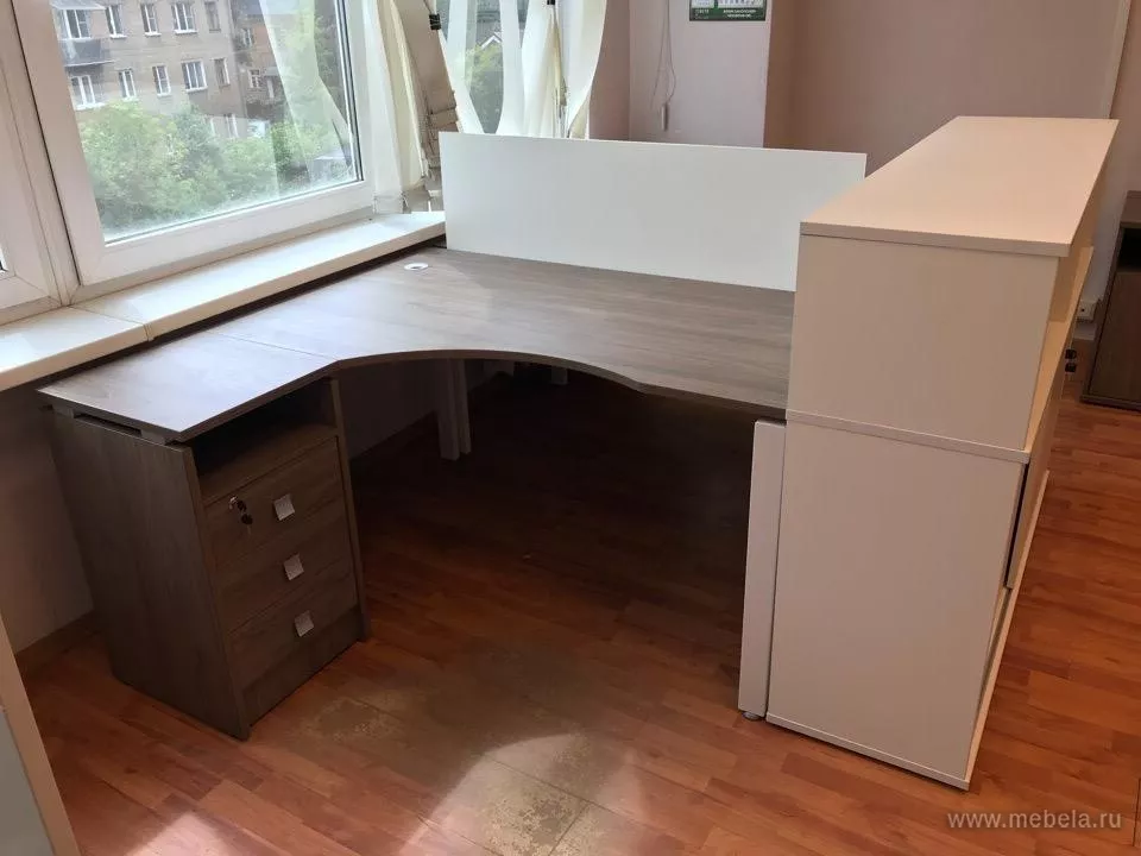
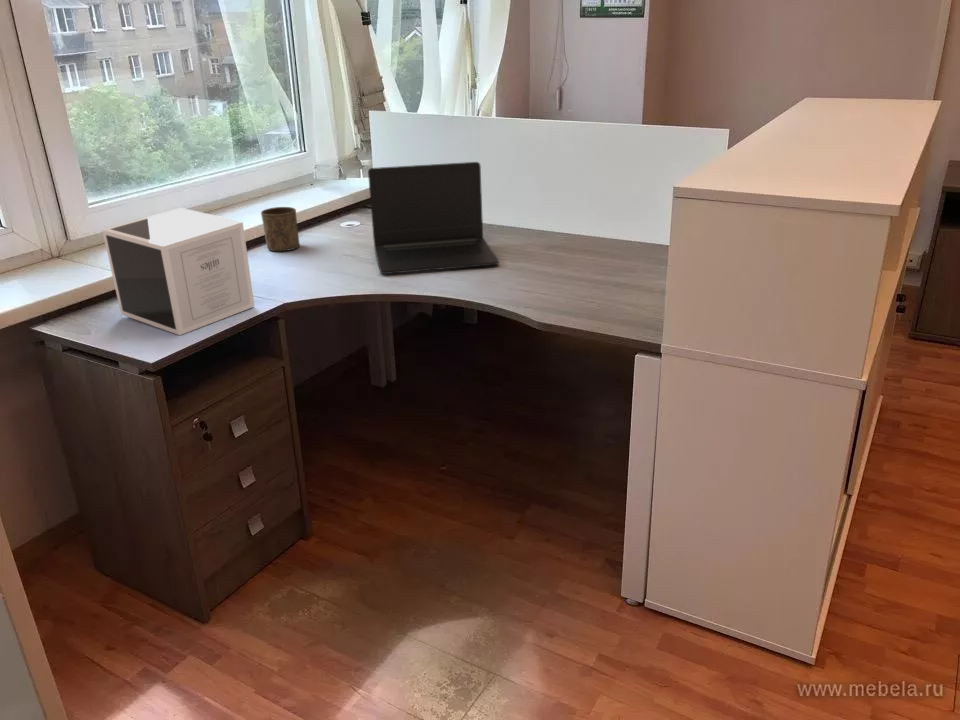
+ laptop [367,161,500,275]
+ speaker [101,207,256,336]
+ cup [260,206,301,252]
